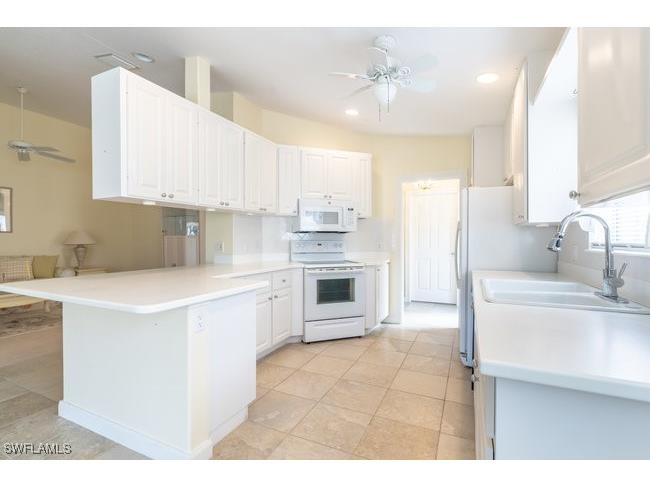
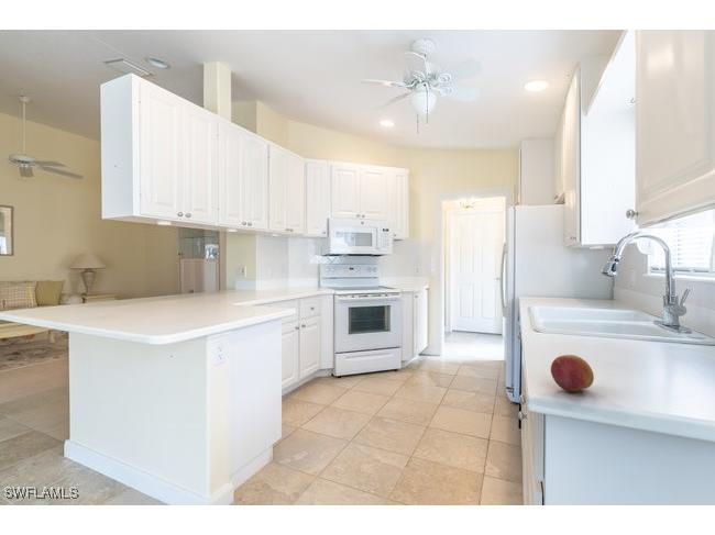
+ fruit [550,354,595,392]
